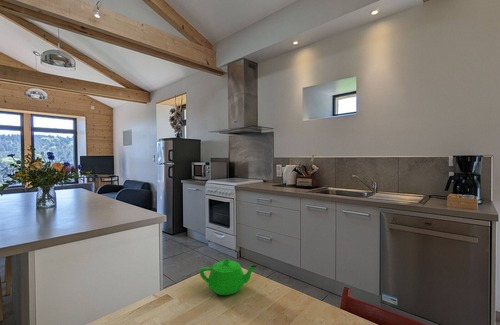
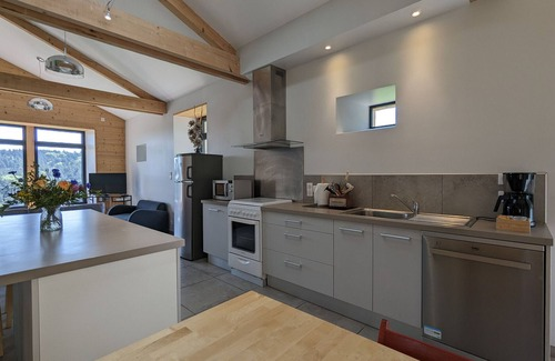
- teapot [199,258,258,296]
